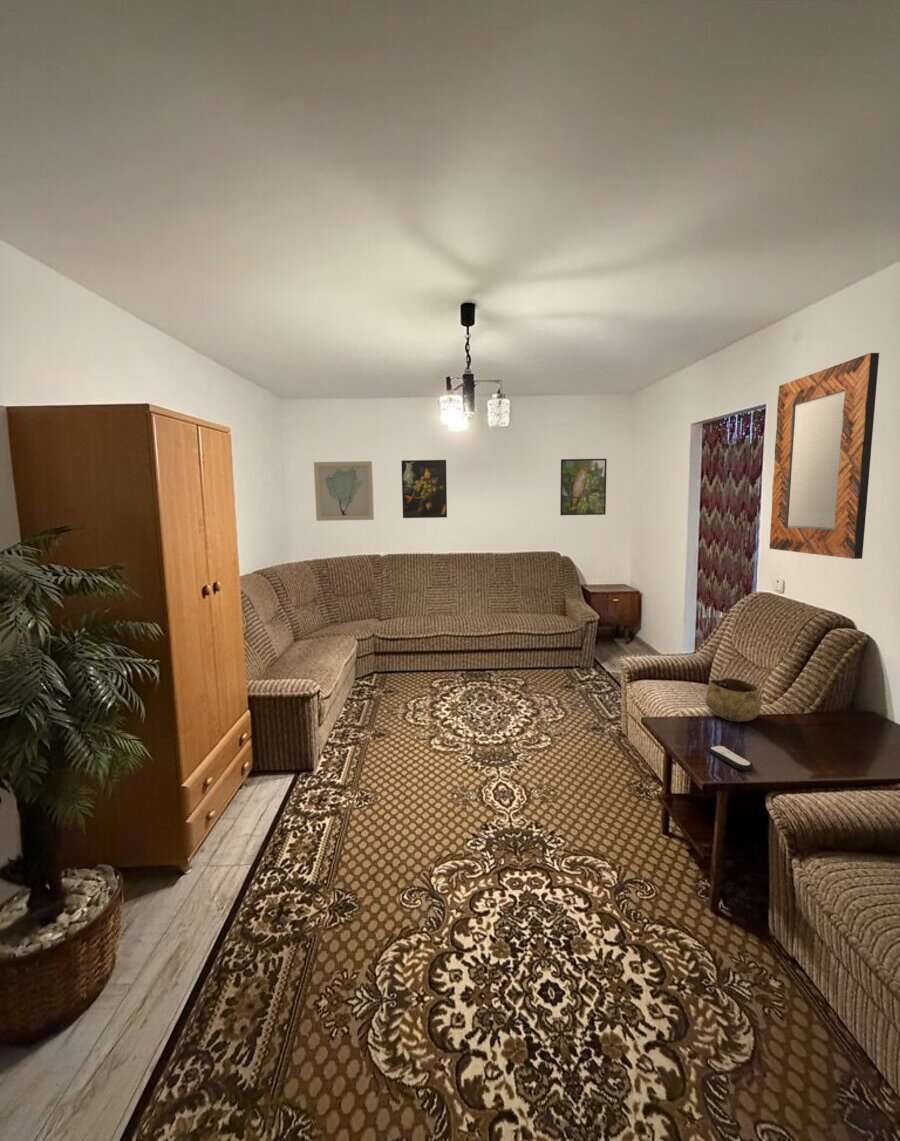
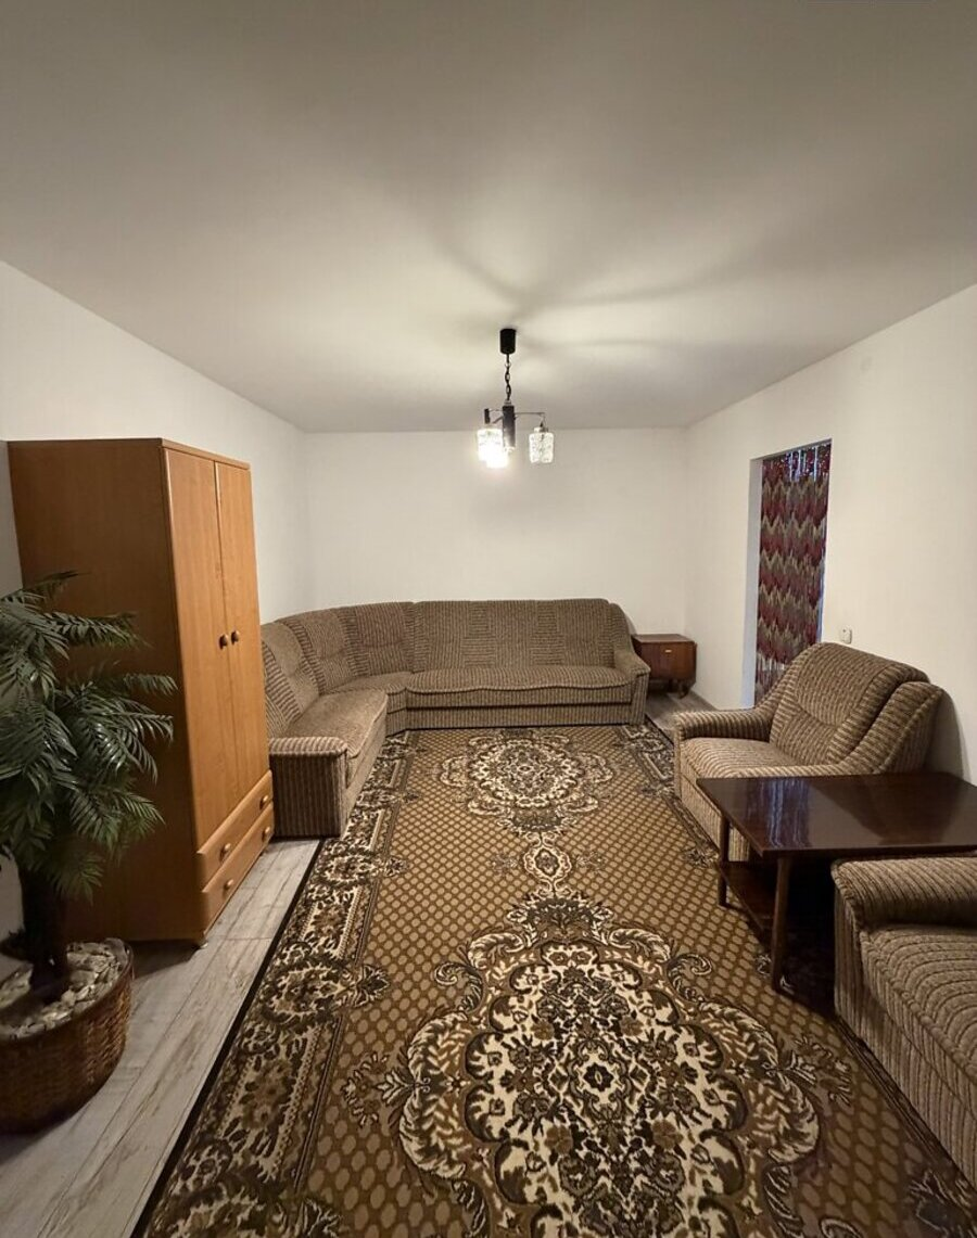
- home mirror [768,352,880,560]
- decorative bowl [704,677,762,723]
- remote control [707,744,754,772]
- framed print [559,458,608,516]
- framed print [400,459,448,519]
- wall art [313,460,375,522]
